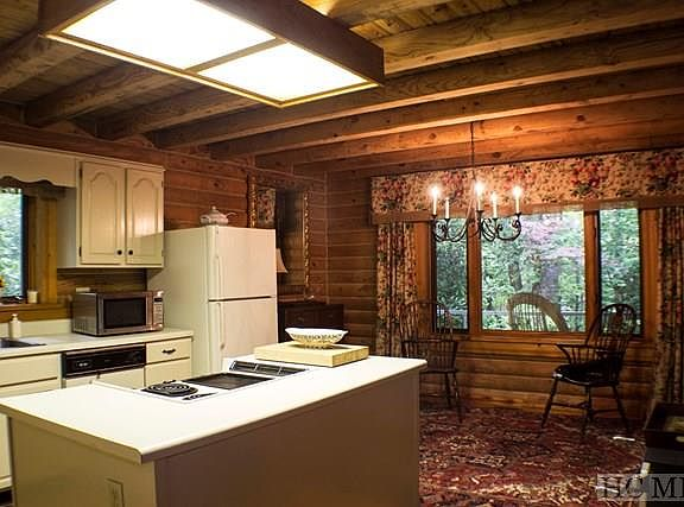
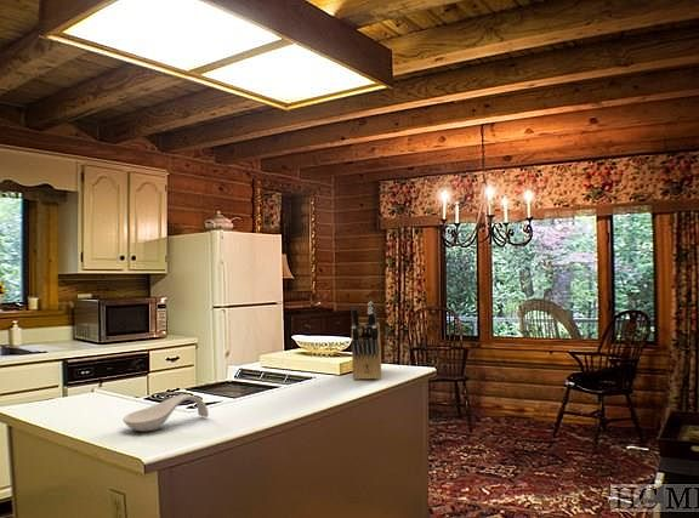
+ knife block [350,301,382,381]
+ spoon rest [121,393,210,433]
